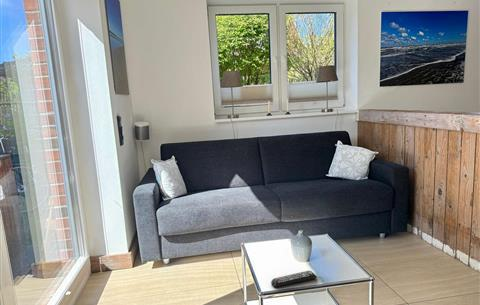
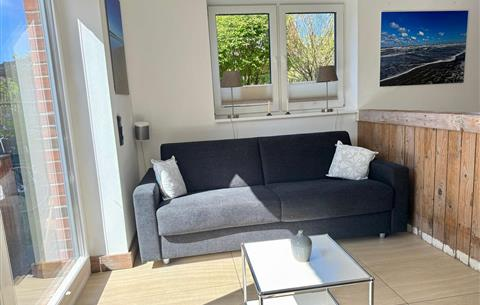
- remote control [270,269,318,289]
